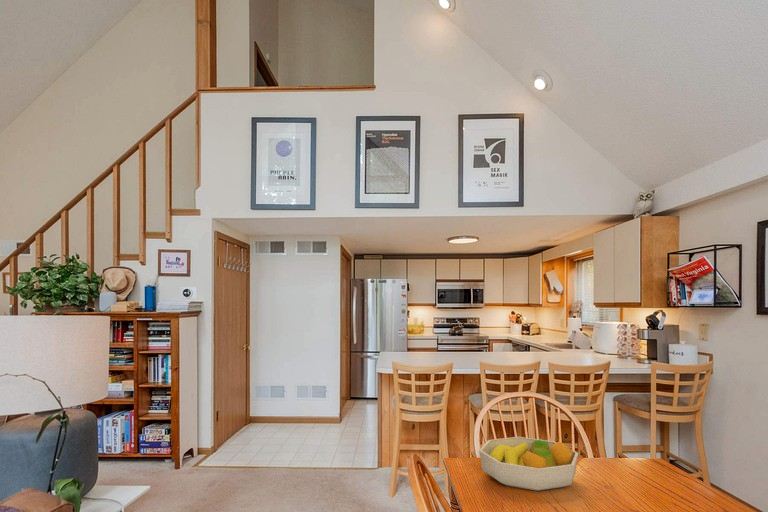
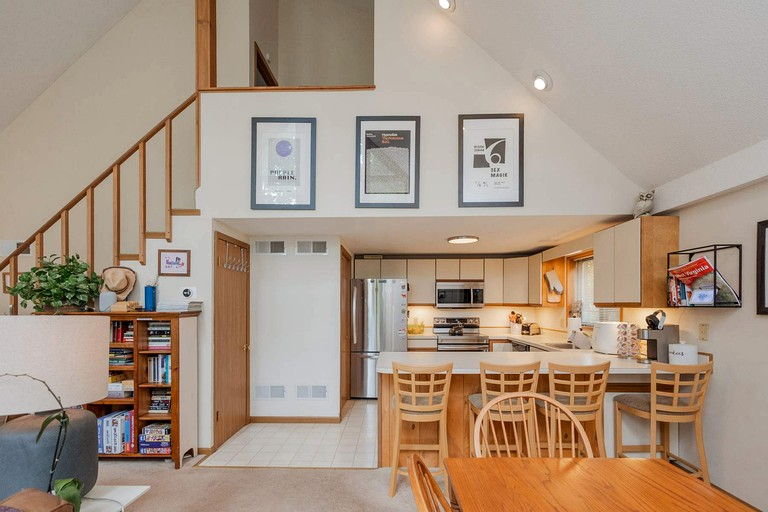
- fruit bowl [478,436,579,492]
